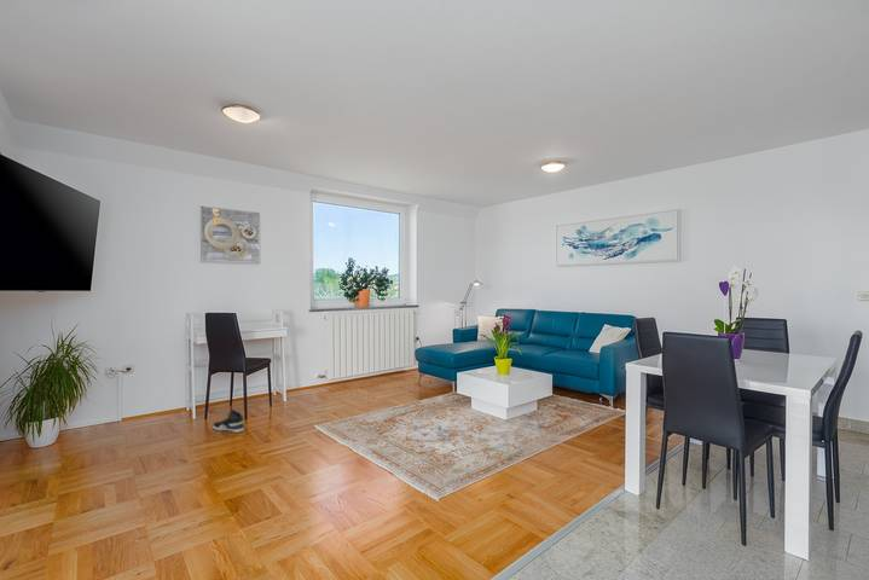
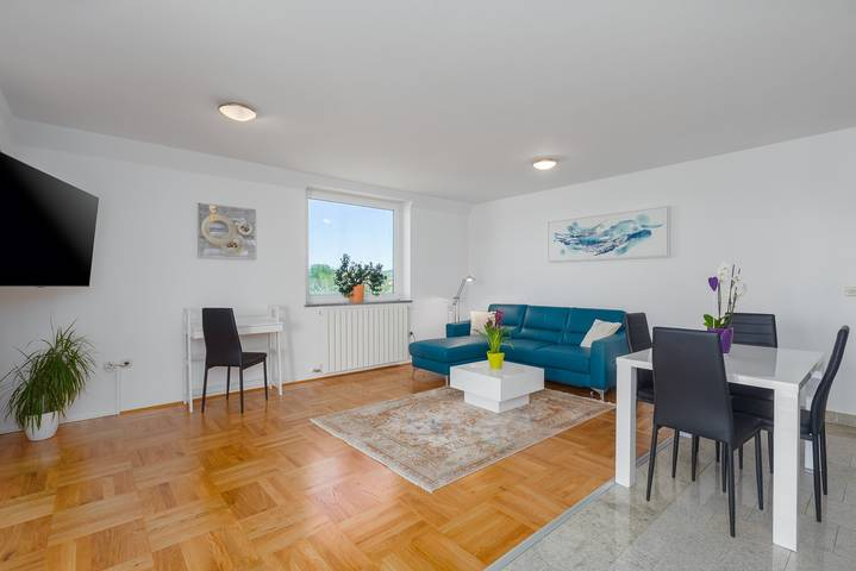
- sneaker [212,408,245,434]
